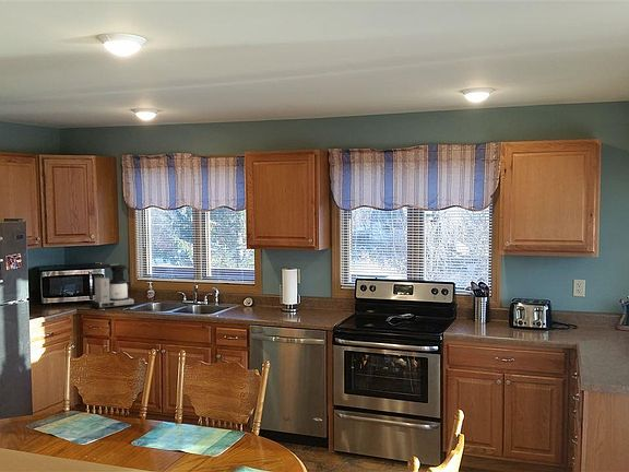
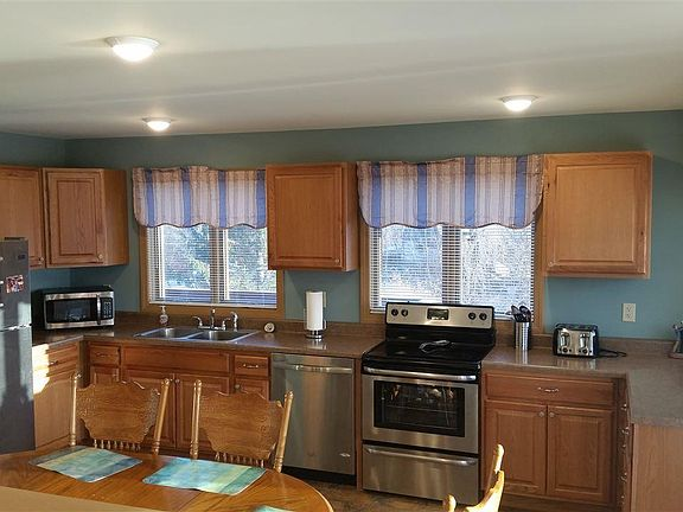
- coffee maker [88,262,138,310]
